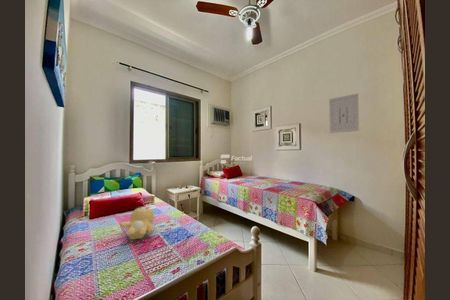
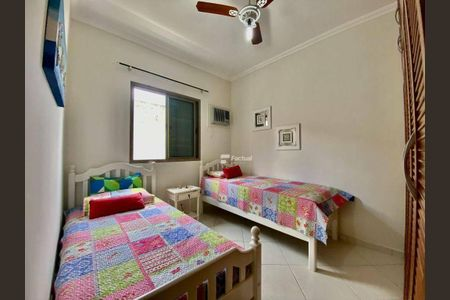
- wall art [328,92,360,134]
- teddy bear [119,206,155,241]
